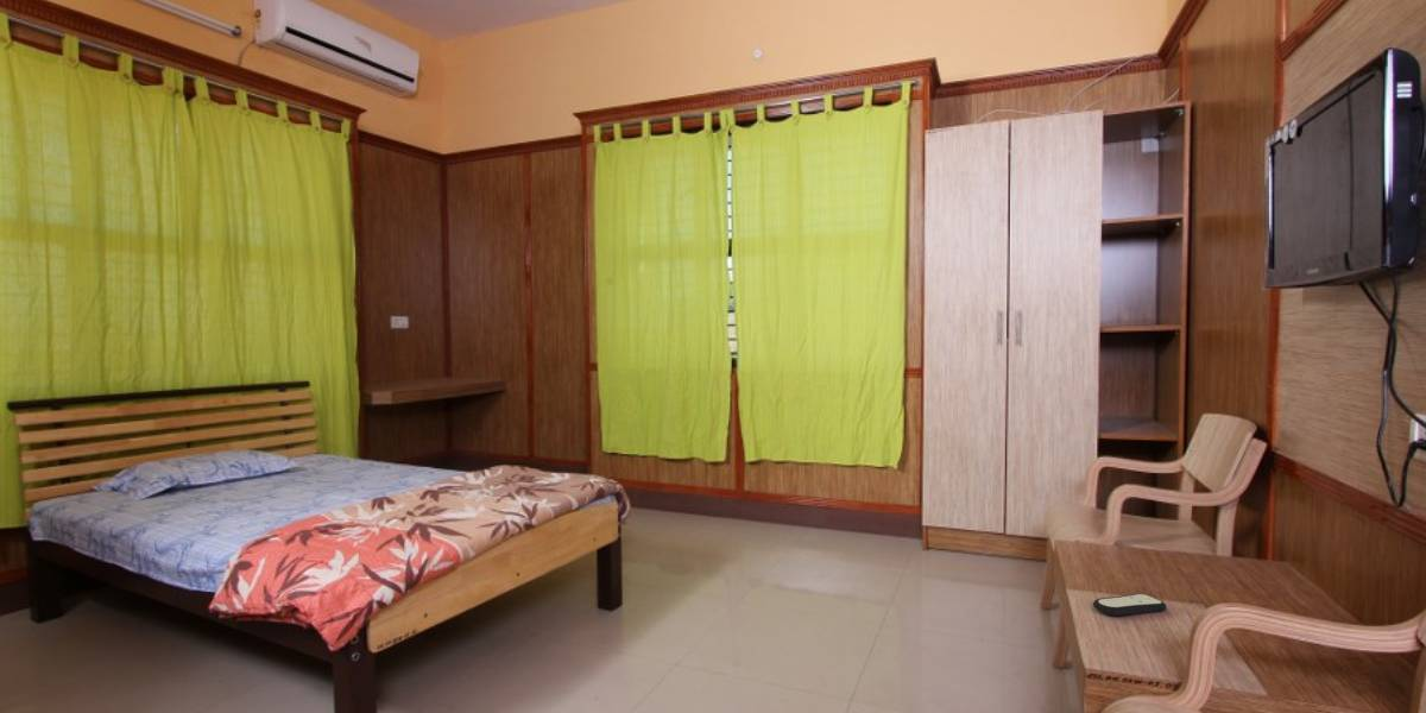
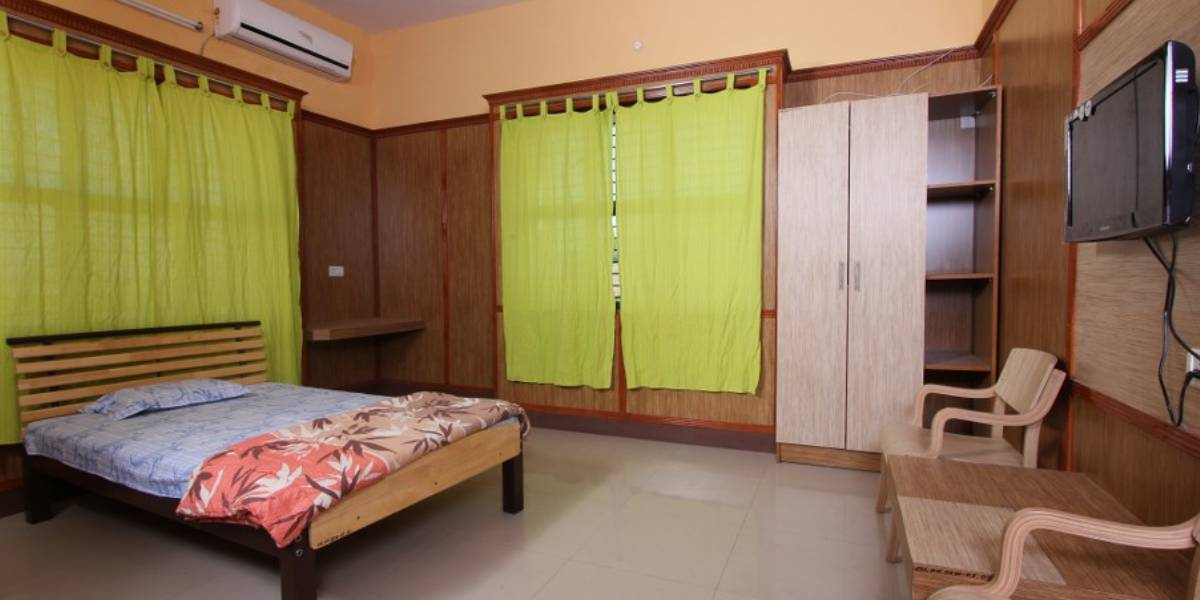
- remote control [1092,593,1167,617]
